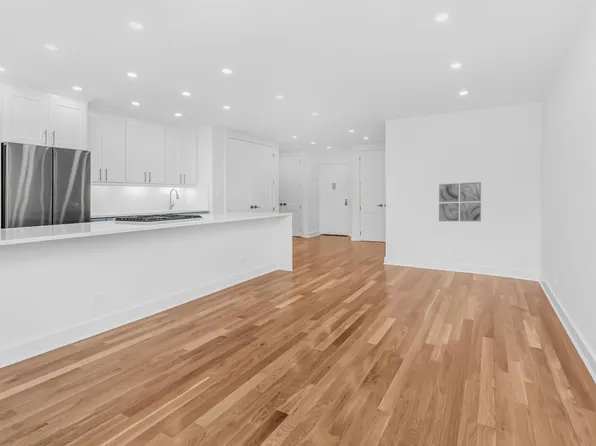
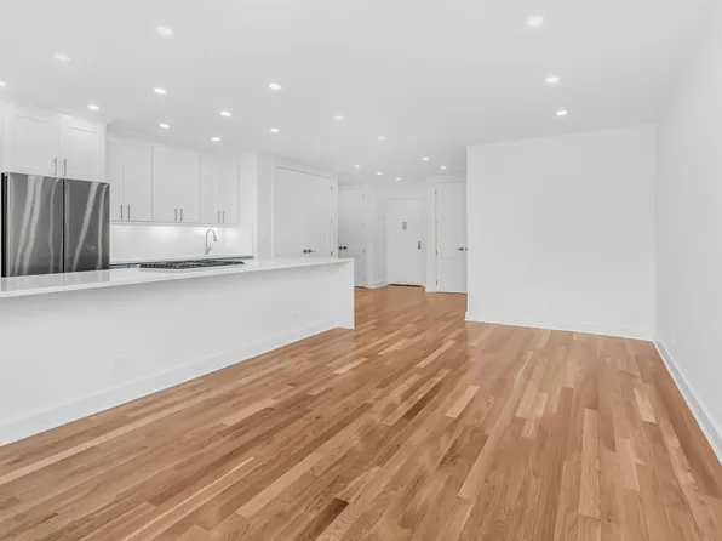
- wall art [438,181,482,222]
